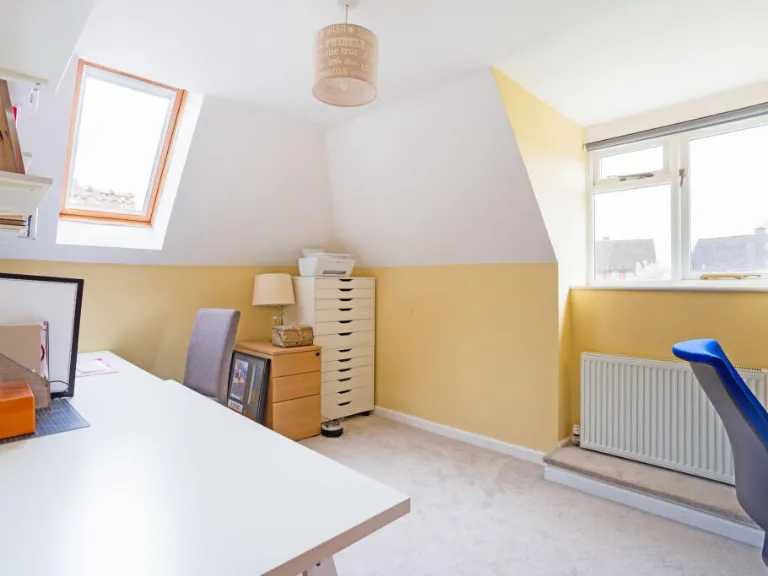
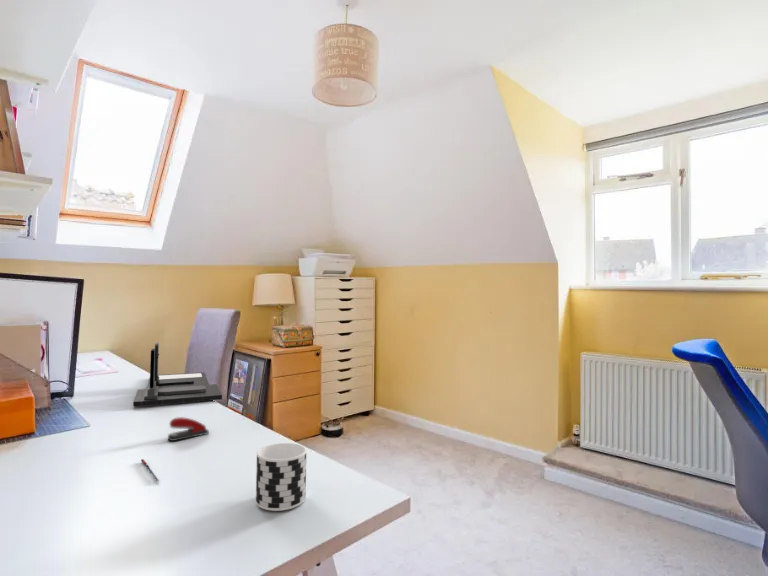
+ pen [140,458,160,482]
+ desk organizer [132,342,223,408]
+ stapler [167,416,210,442]
+ cup [255,442,307,512]
